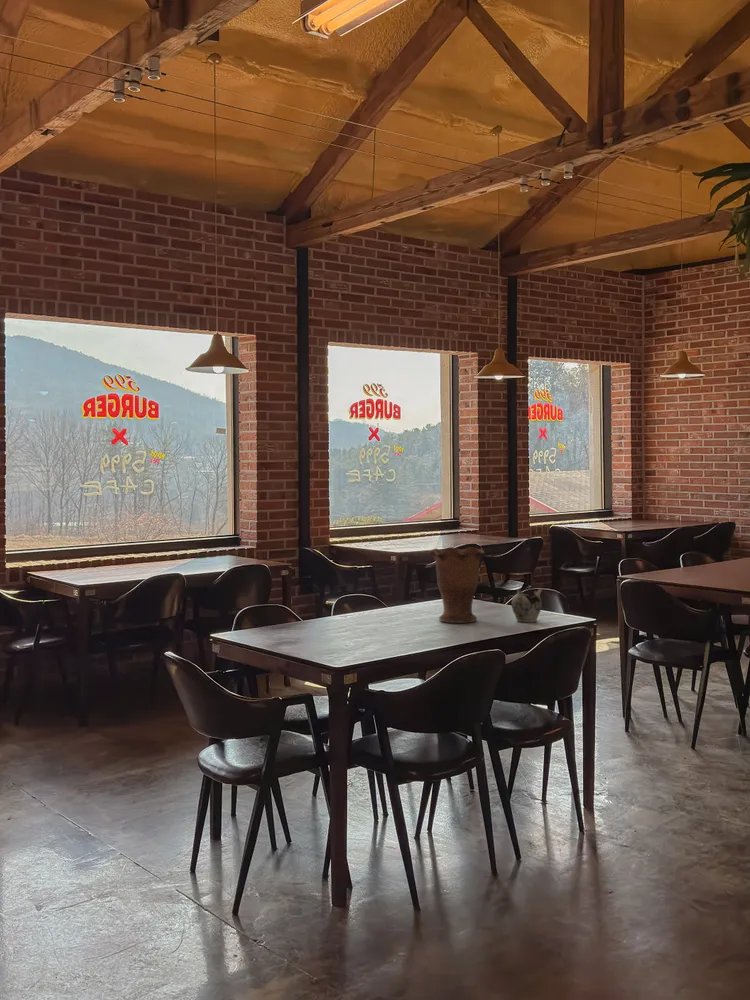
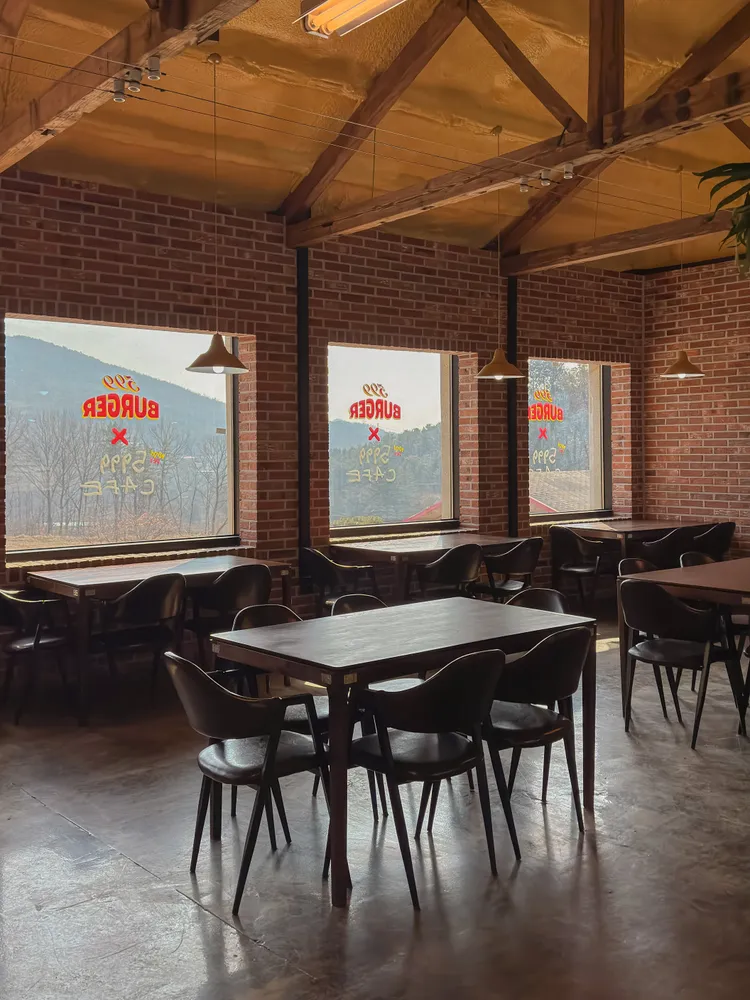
- vase [428,546,486,624]
- teapot [510,587,544,623]
